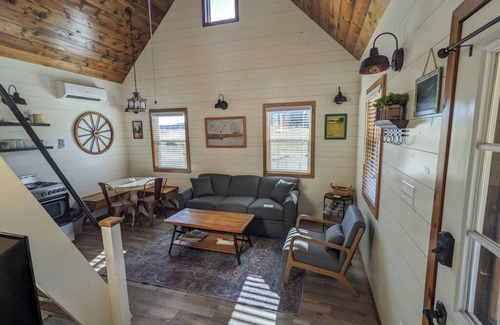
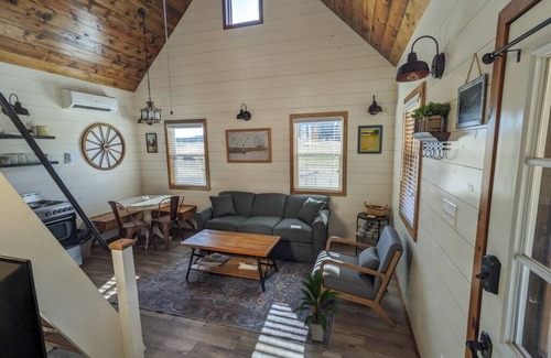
+ indoor plant [291,269,345,343]
